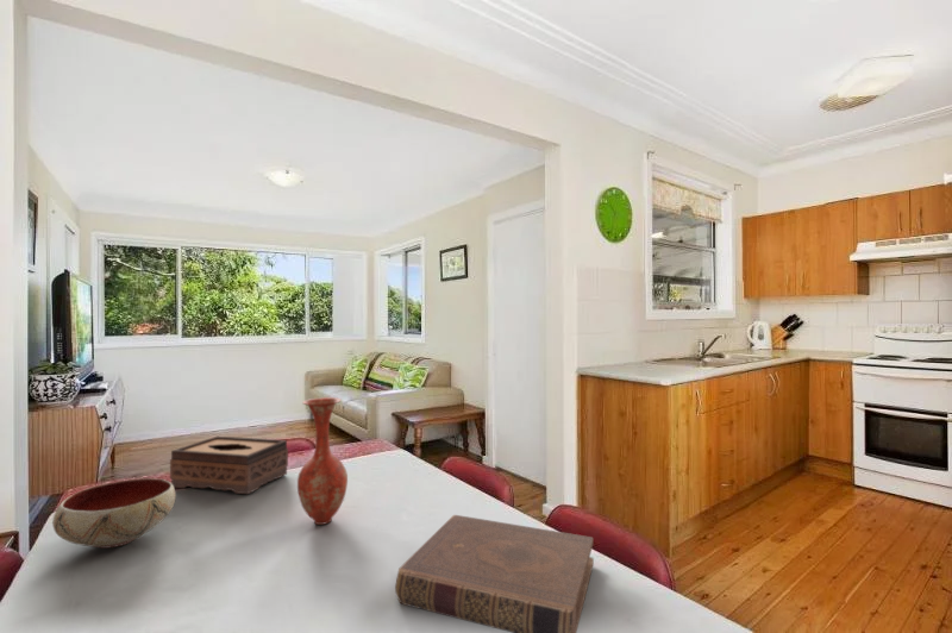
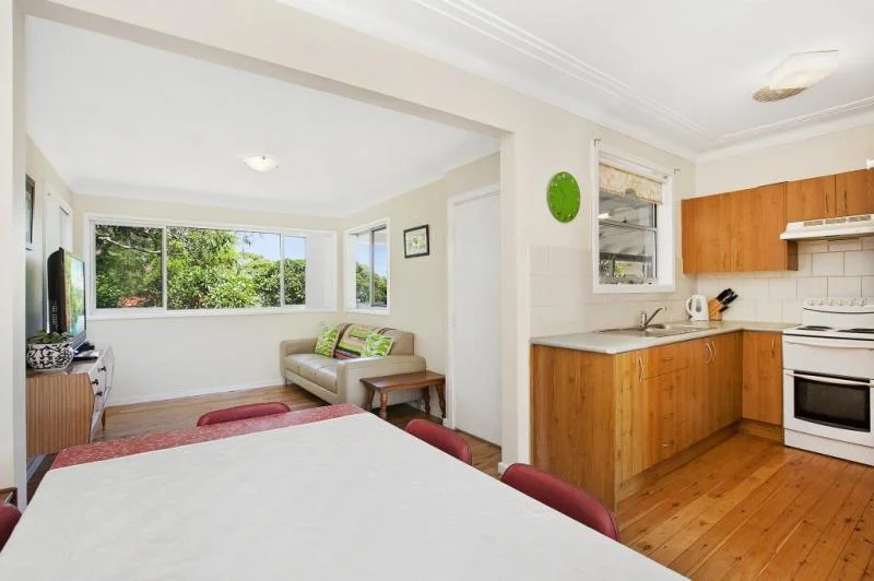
- vase [296,396,349,526]
- tissue box [169,435,289,495]
- bowl [51,477,177,550]
- book [394,514,595,633]
